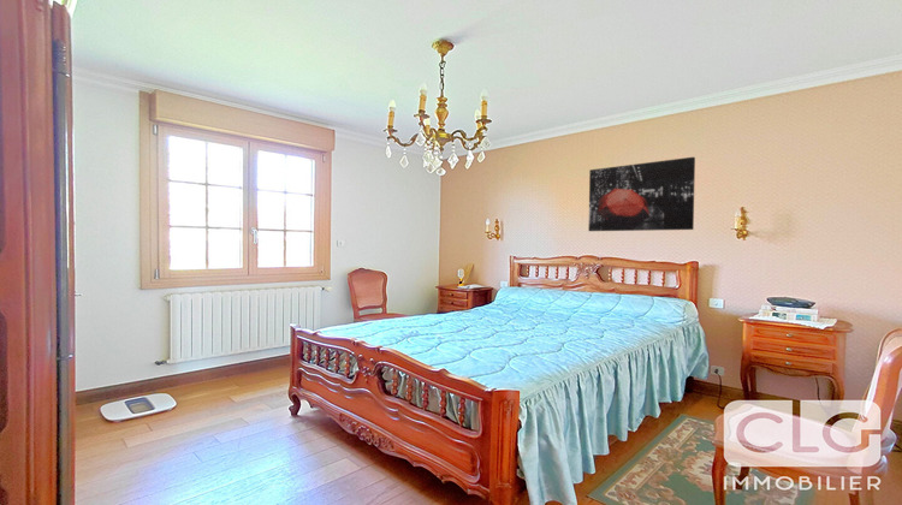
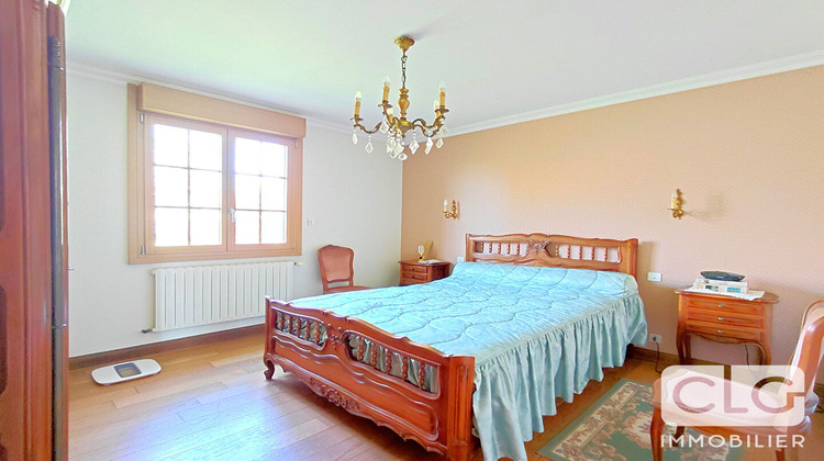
- wall art [587,156,696,232]
